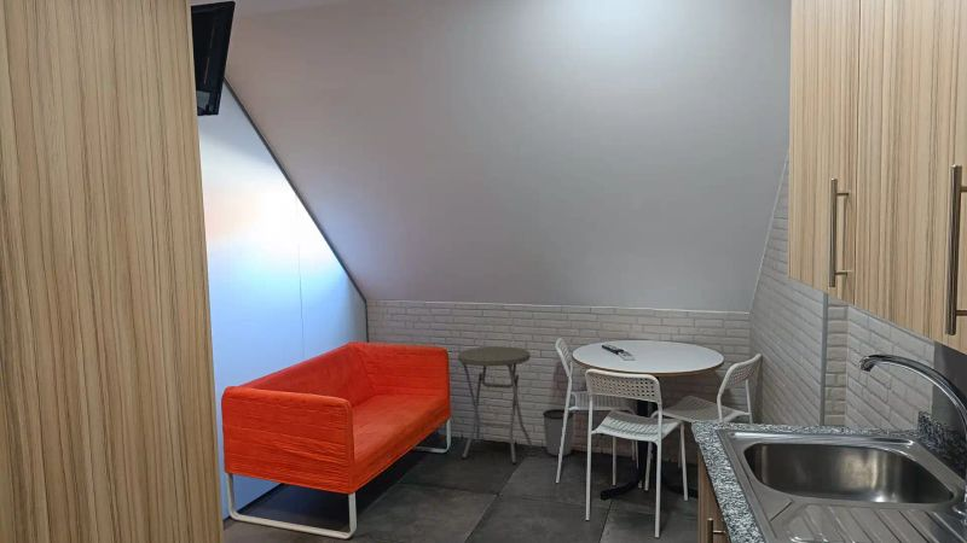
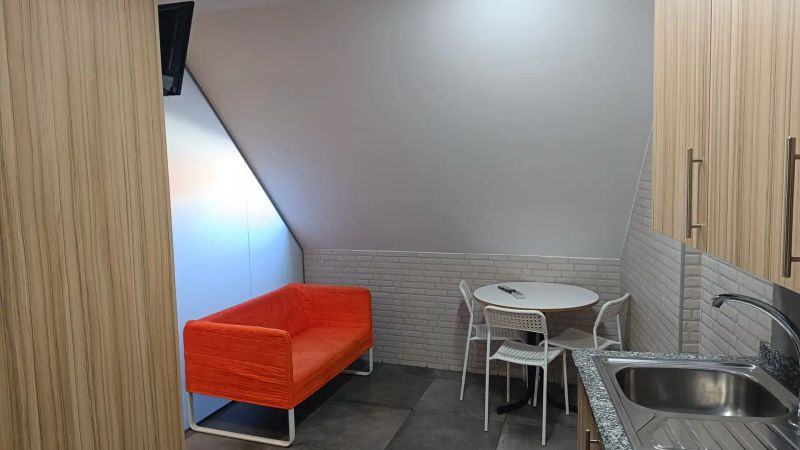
- wastebasket [542,408,575,459]
- side table [457,346,534,466]
